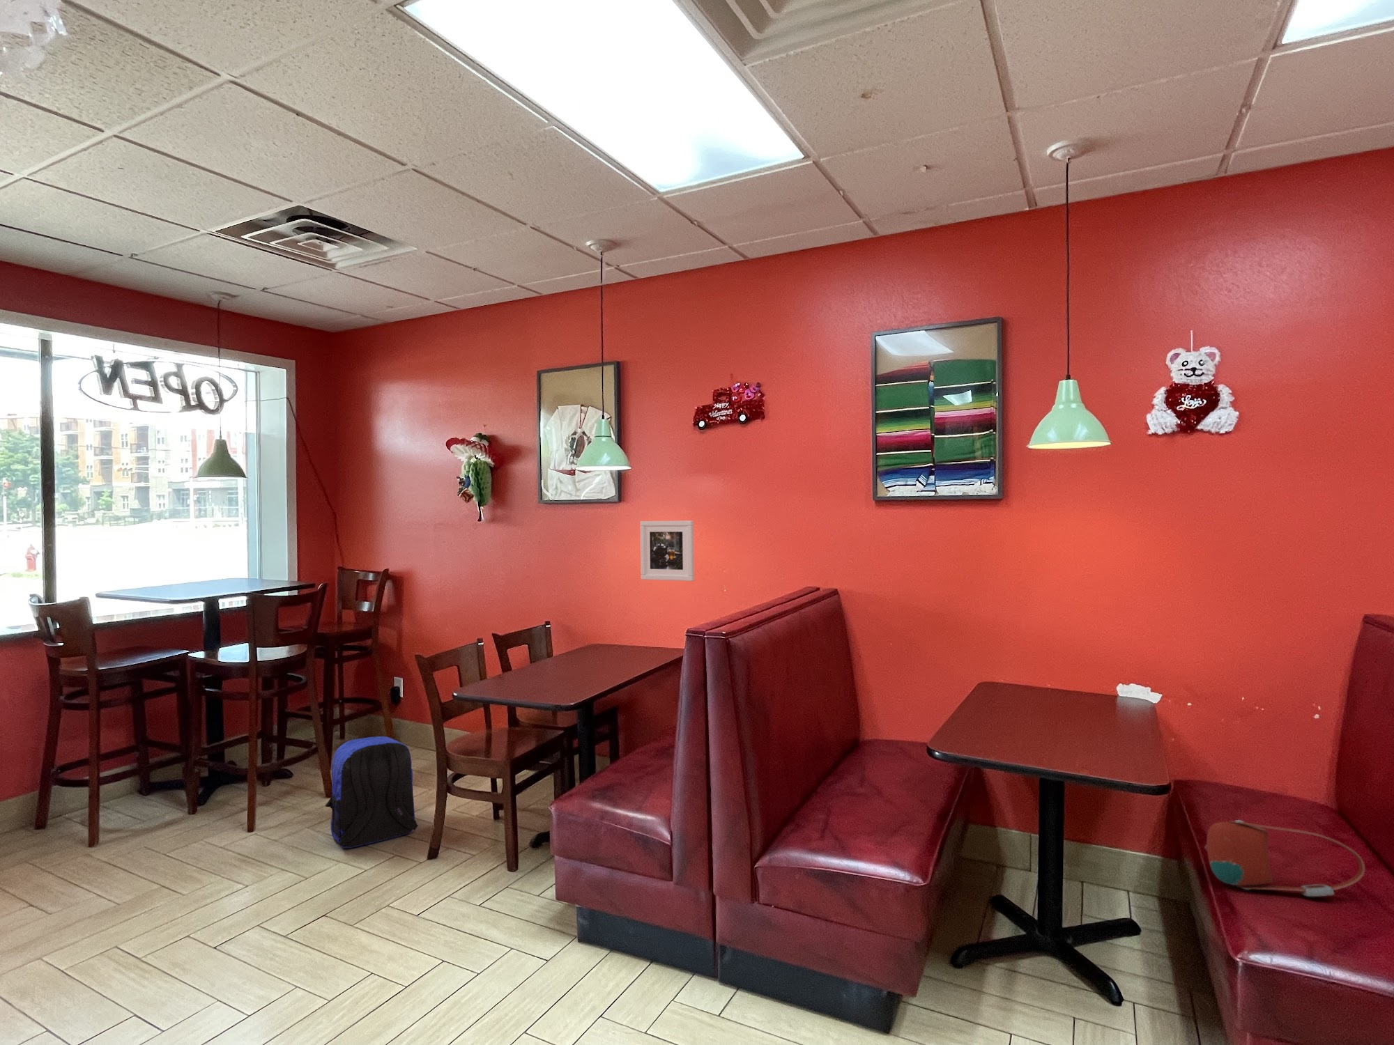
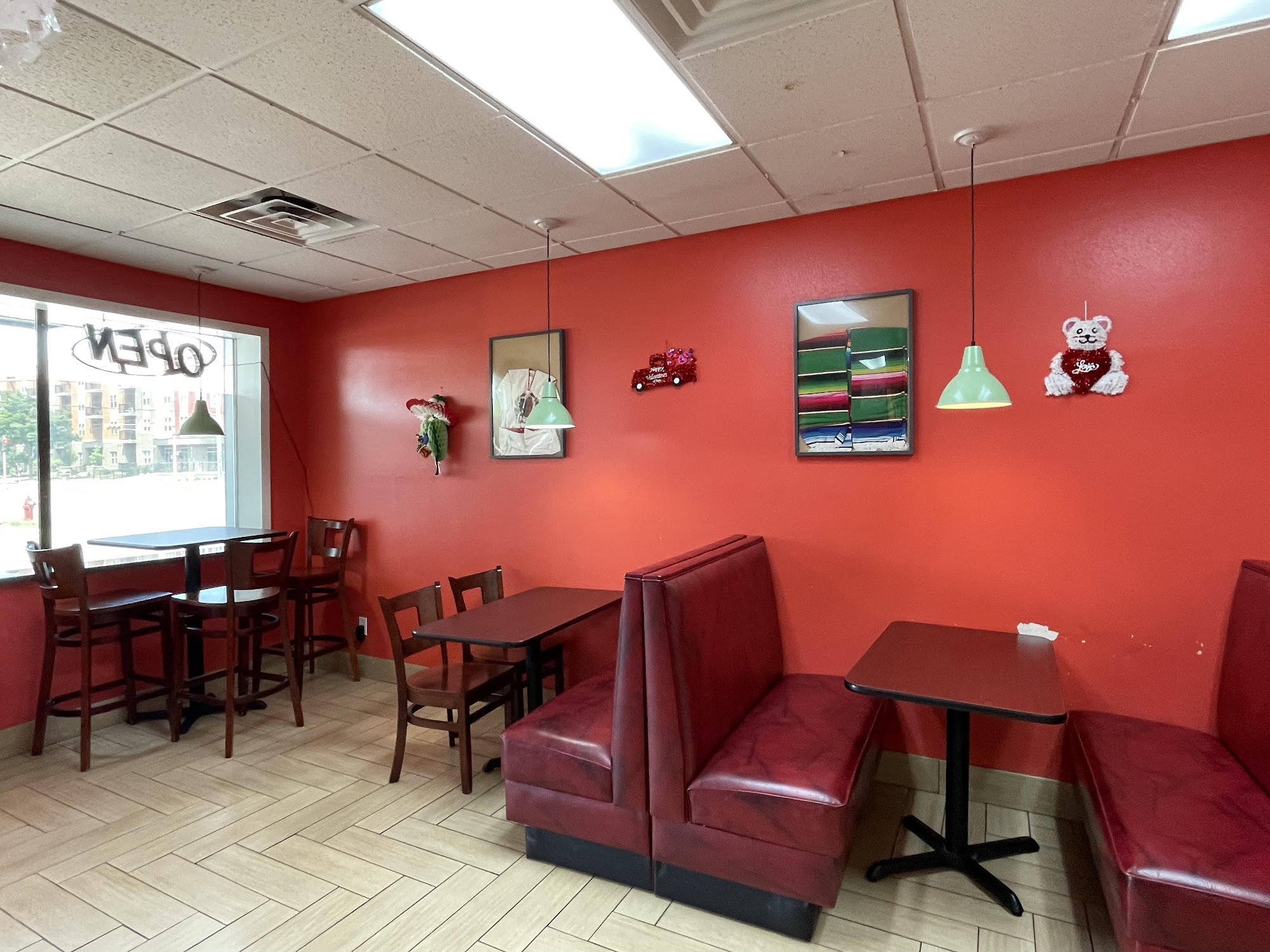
- handbag [1204,819,1365,897]
- backpack [325,735,419,849]
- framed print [640,519,695,582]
